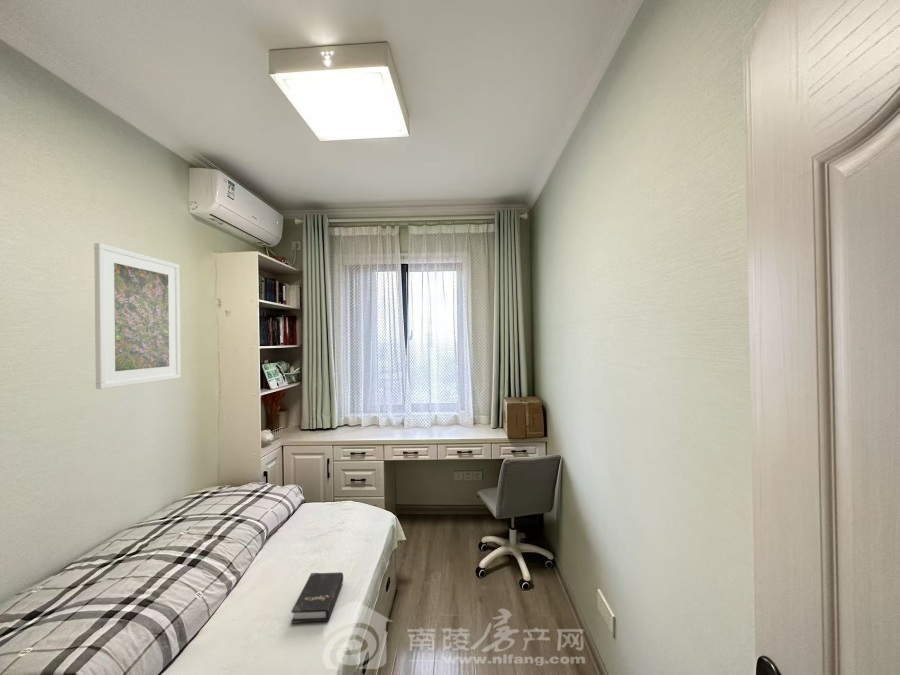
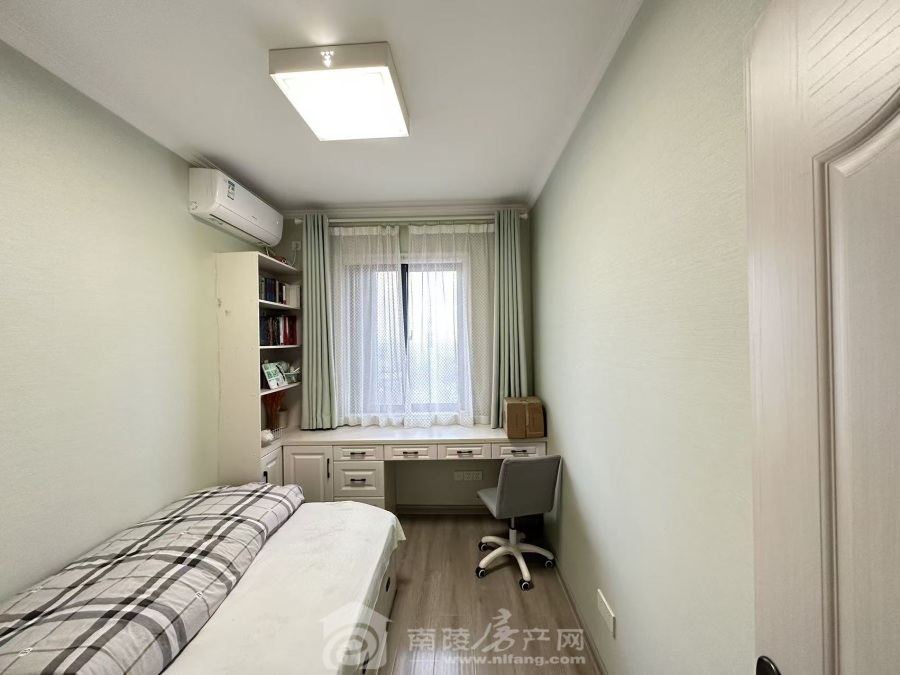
- hardback book [291,571,344,625]
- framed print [93,242,182,390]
